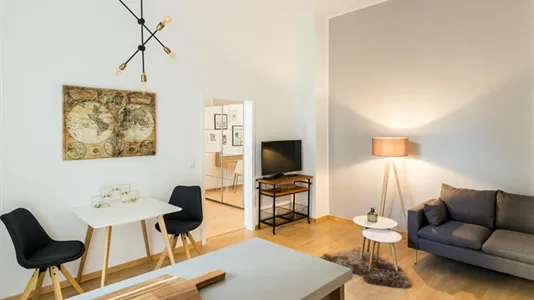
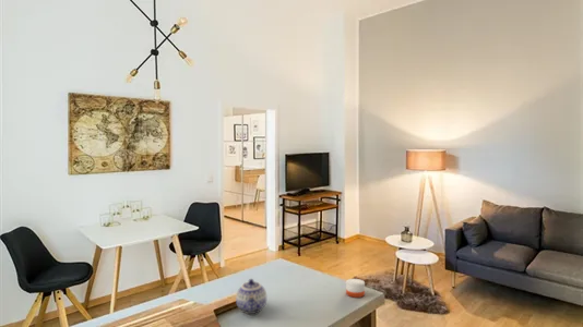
+ teapot [235,278,267,315]
+ candle [345,278,366,299]
